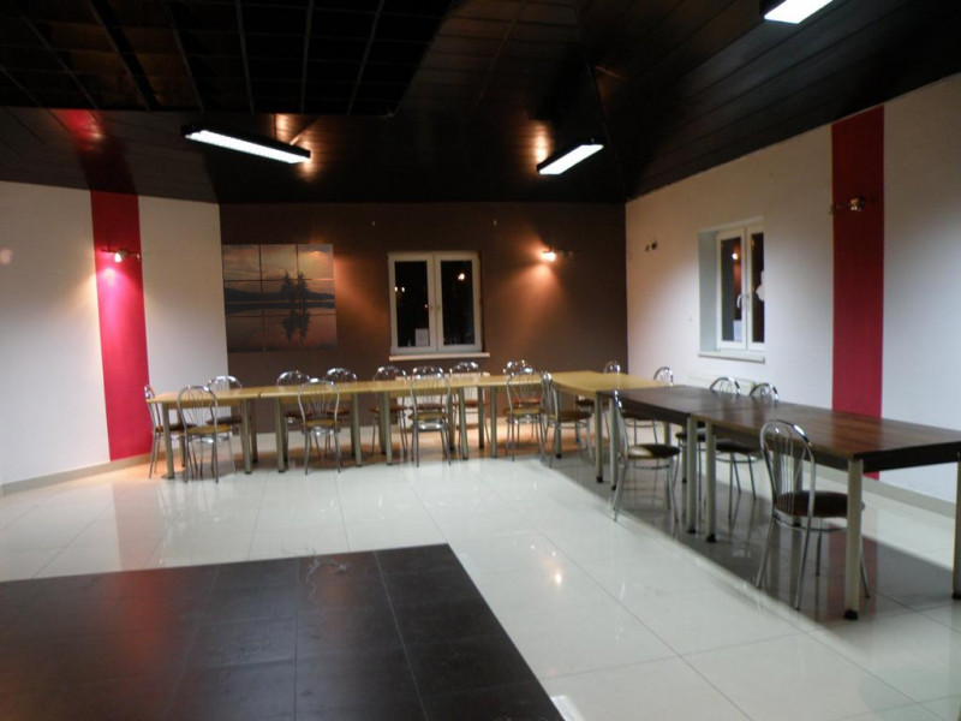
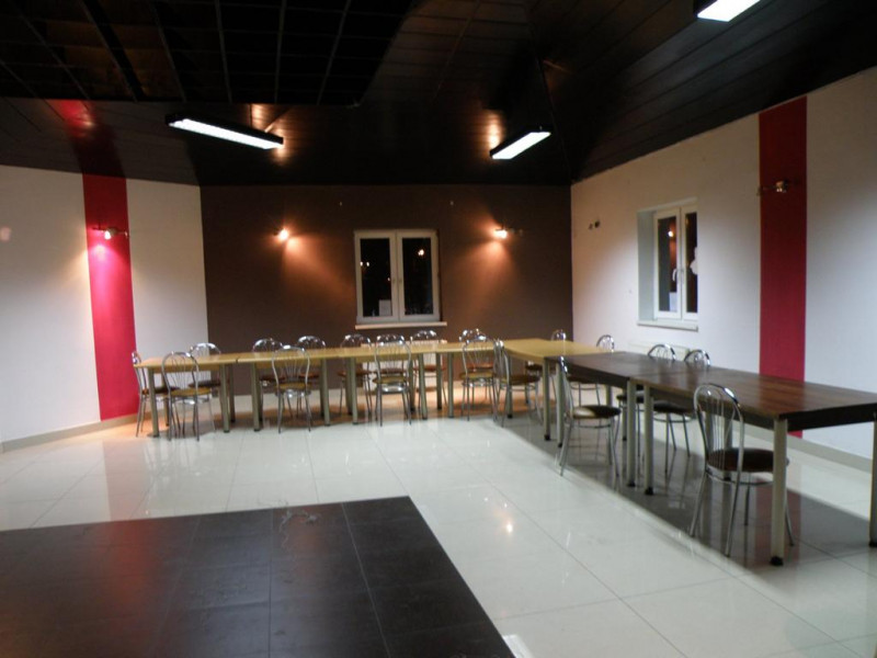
- wall art [221,243,339,354]
